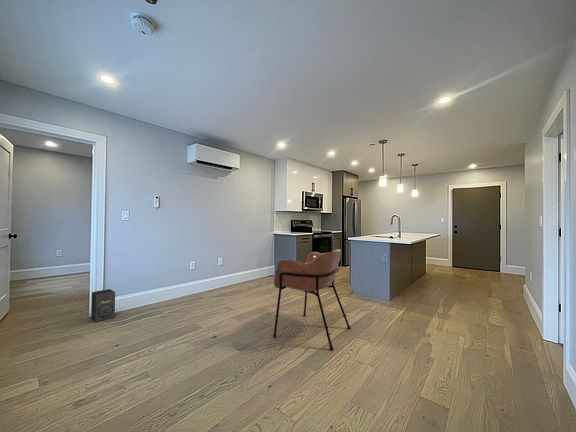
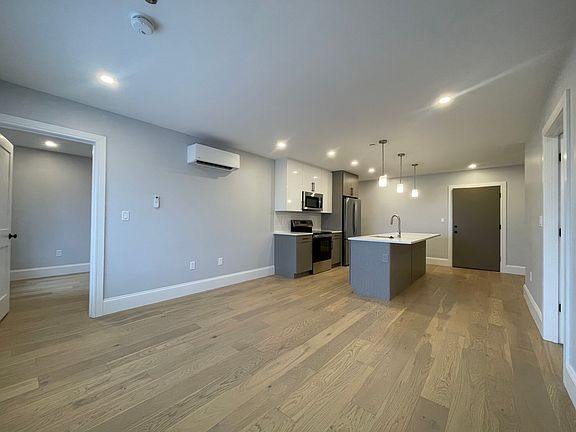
- speaker [90,288,116,323]
- armchair [272,248,352,351]
